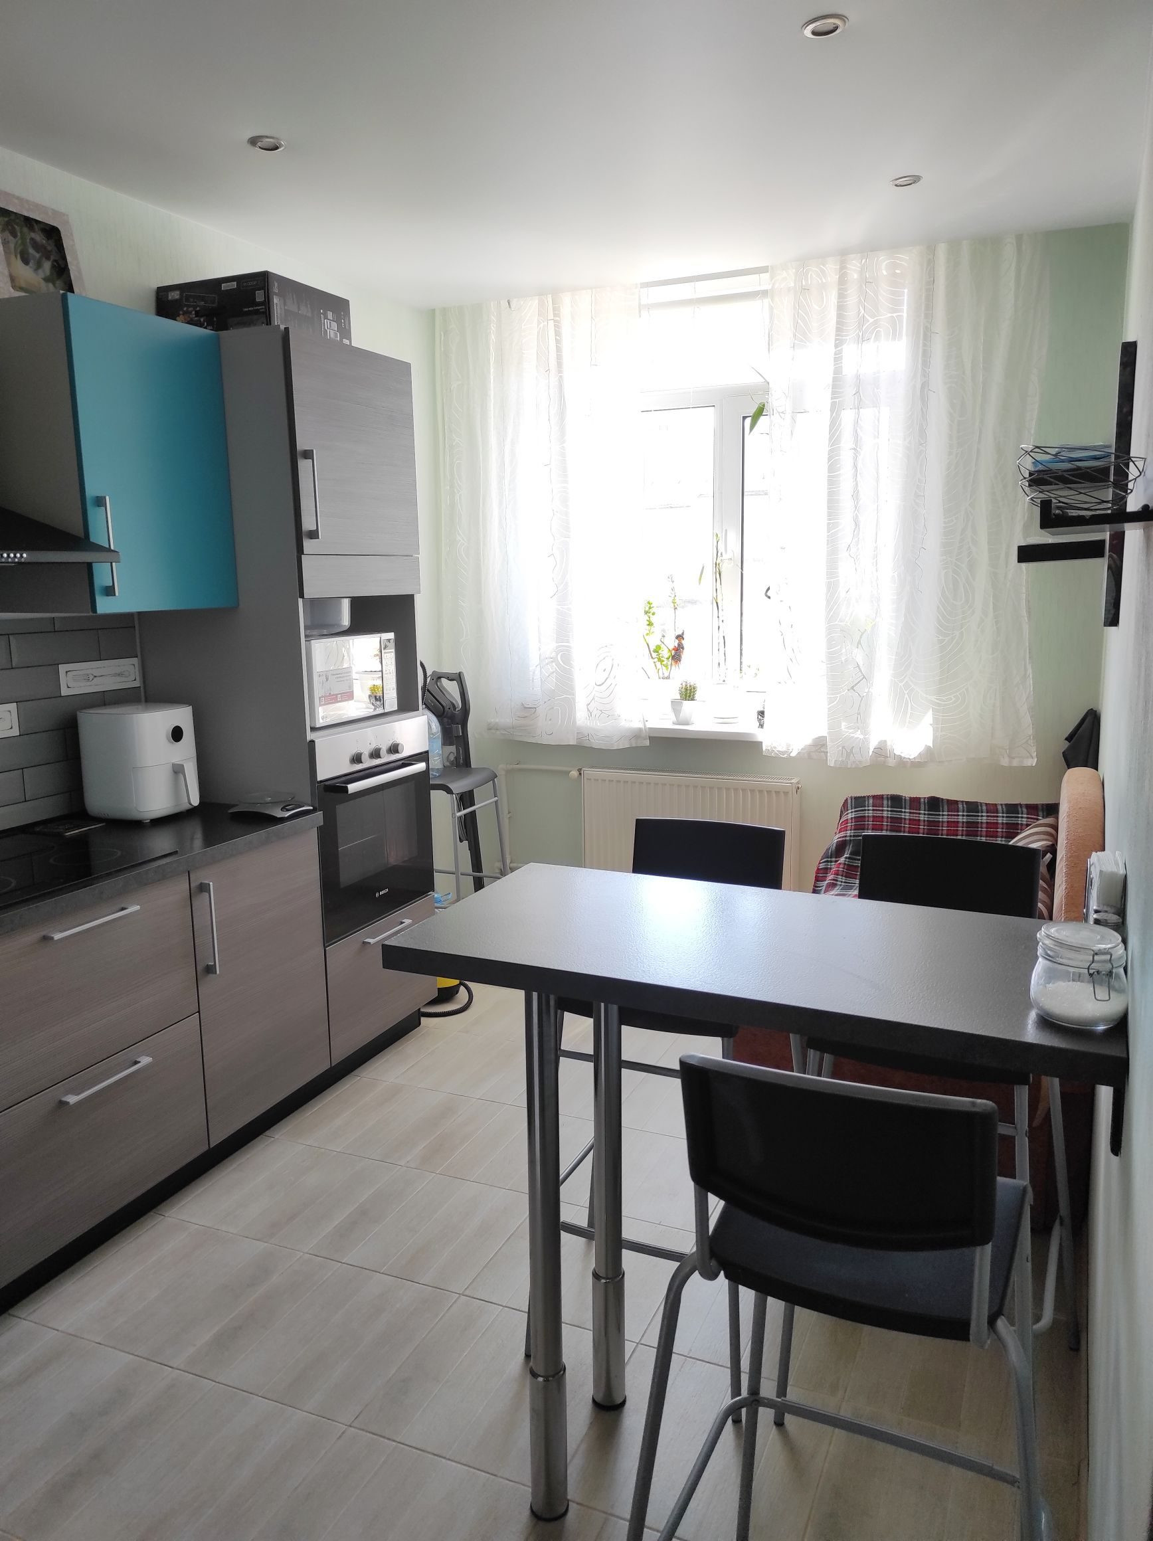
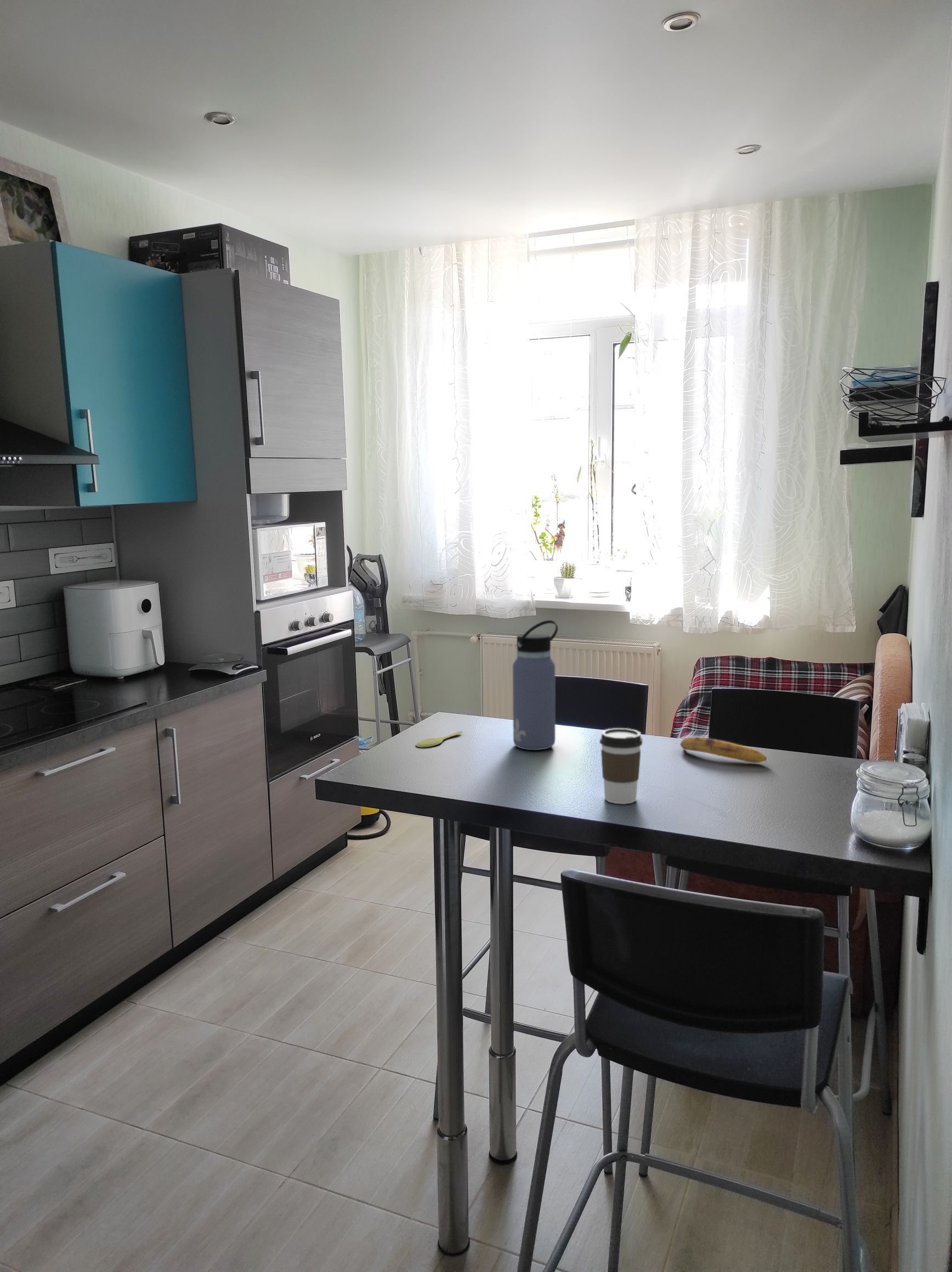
+ water bottle [512,620,559,751]
+ coffee cup [599,728,643,805]
+ banana [679,736,767,764]
+ spoon [416,731,463,748]
